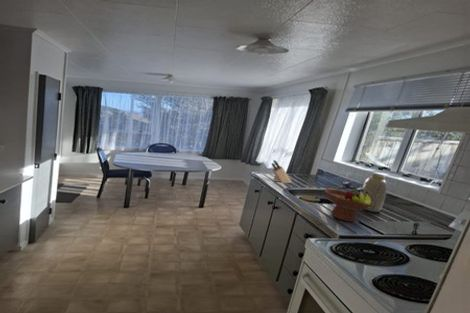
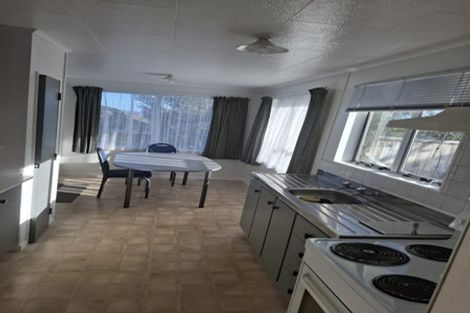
- vase [359,173,388,213]
- fruit bowl [324,188,374,223]
- knife block [270,159,293,184]
